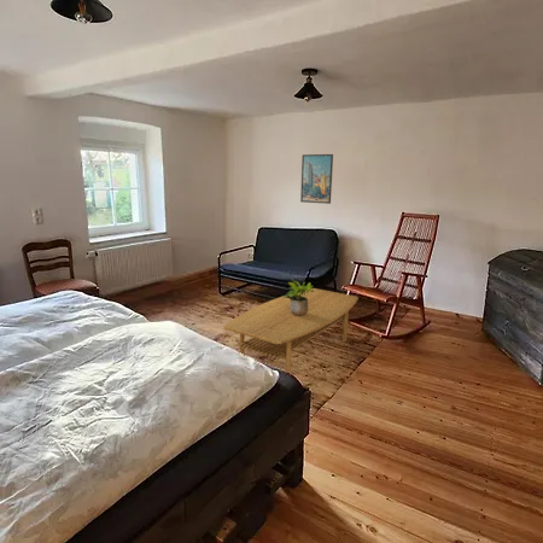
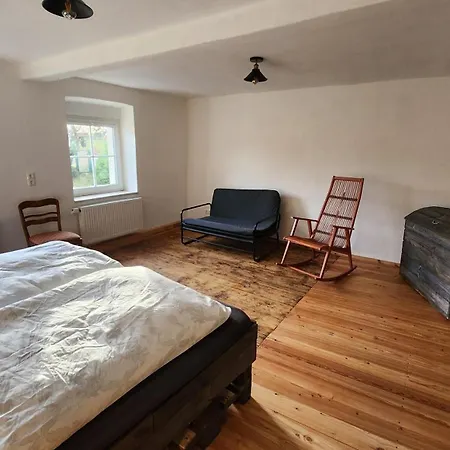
- potted plant [282,278,314,315]
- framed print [299,153,334,205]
- coffee table [223,287,360,374]
